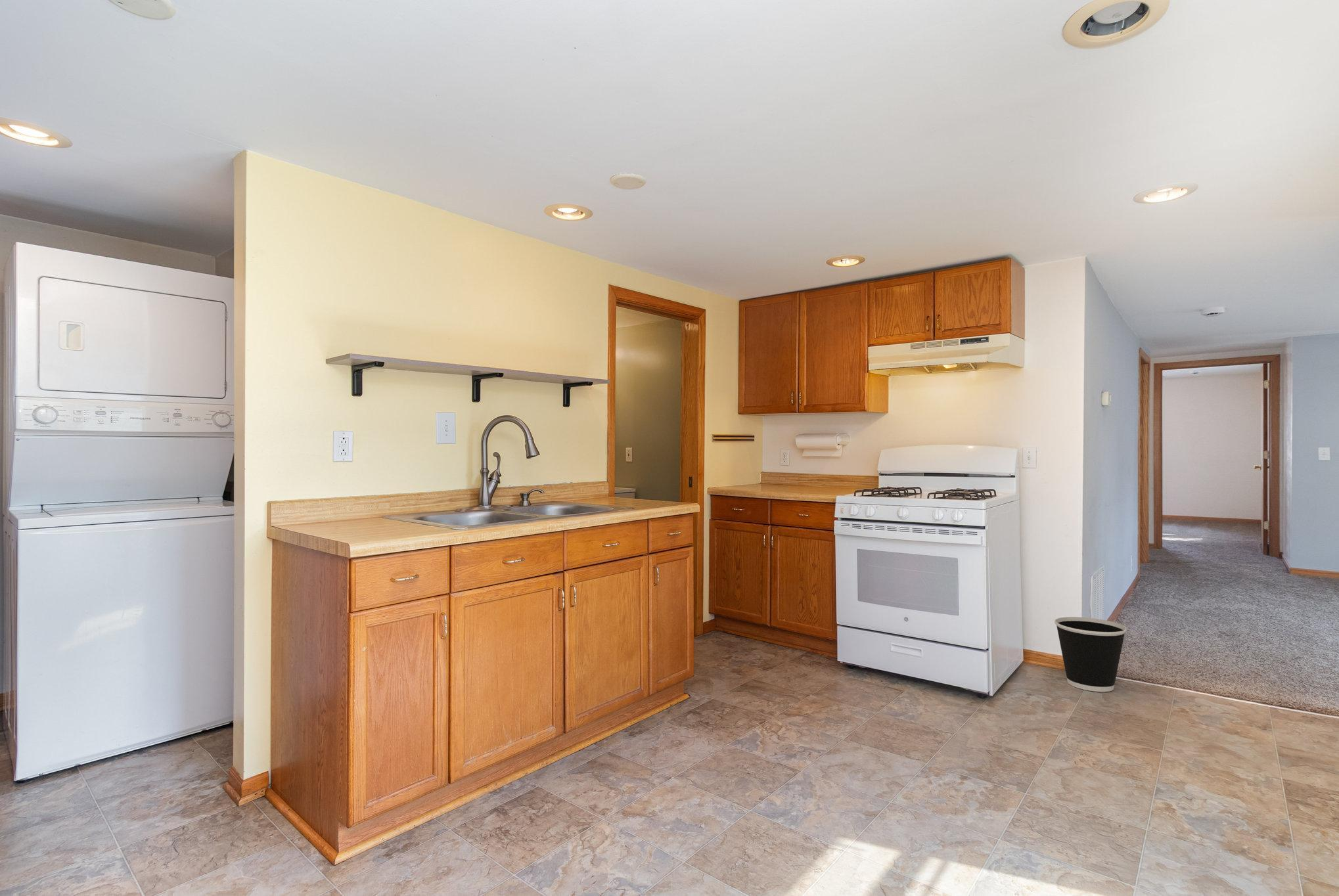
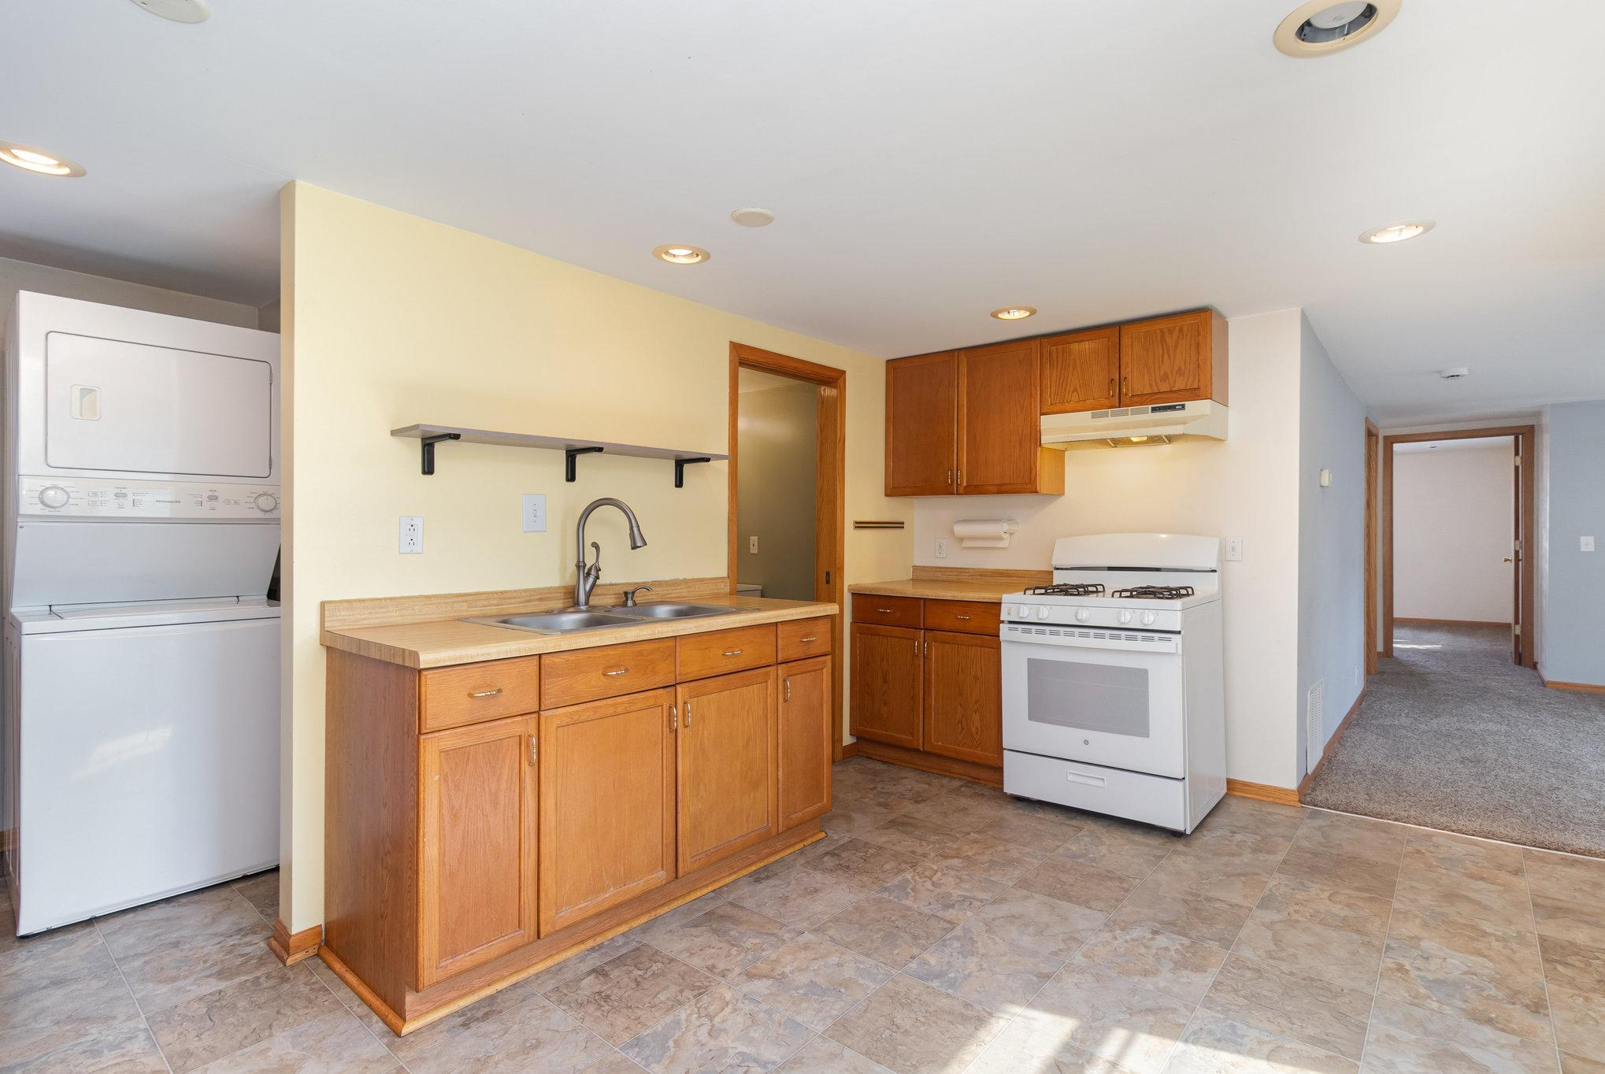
- wastebasket [1054,616,1127,692]
